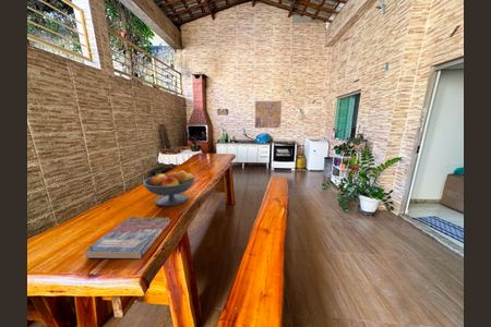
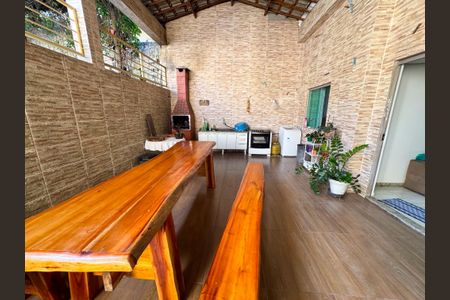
- book [84,216,171,259]
- wall art [254,100,283,129]
- fruit bowl [142,169,196,207]
